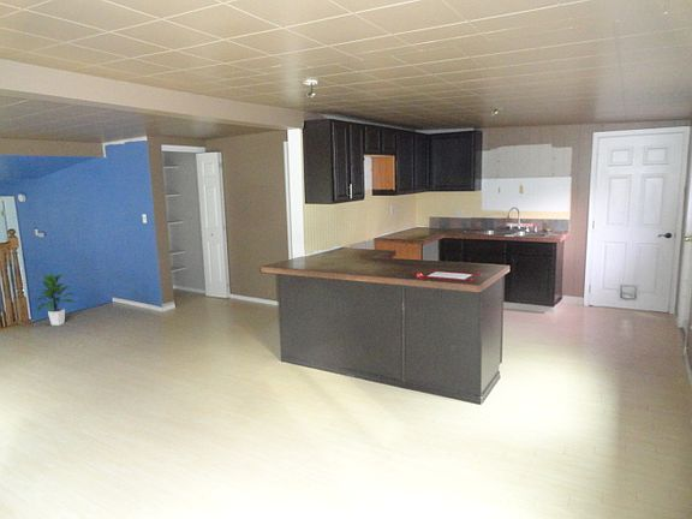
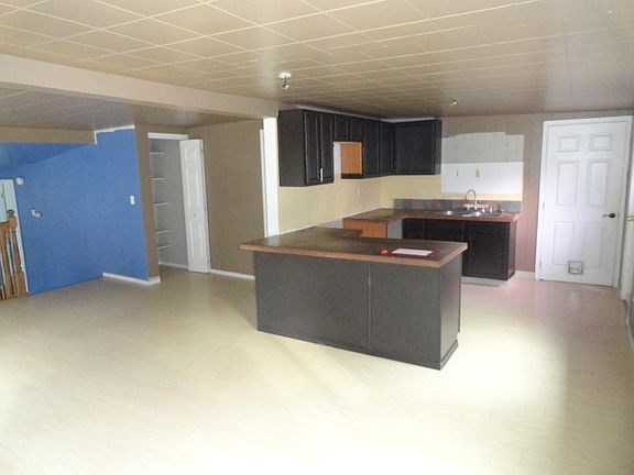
- indoor plant [32,272,77,327]
